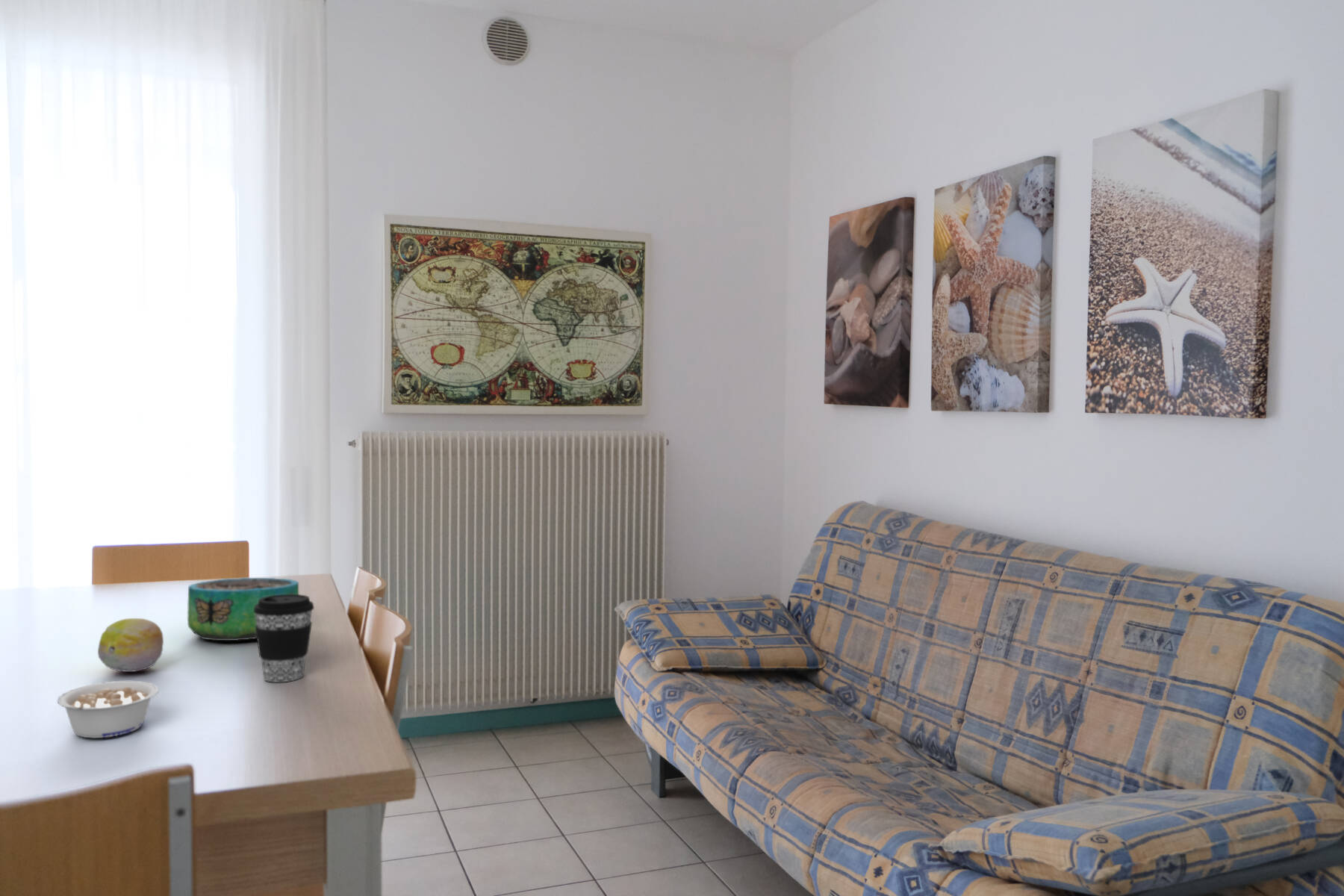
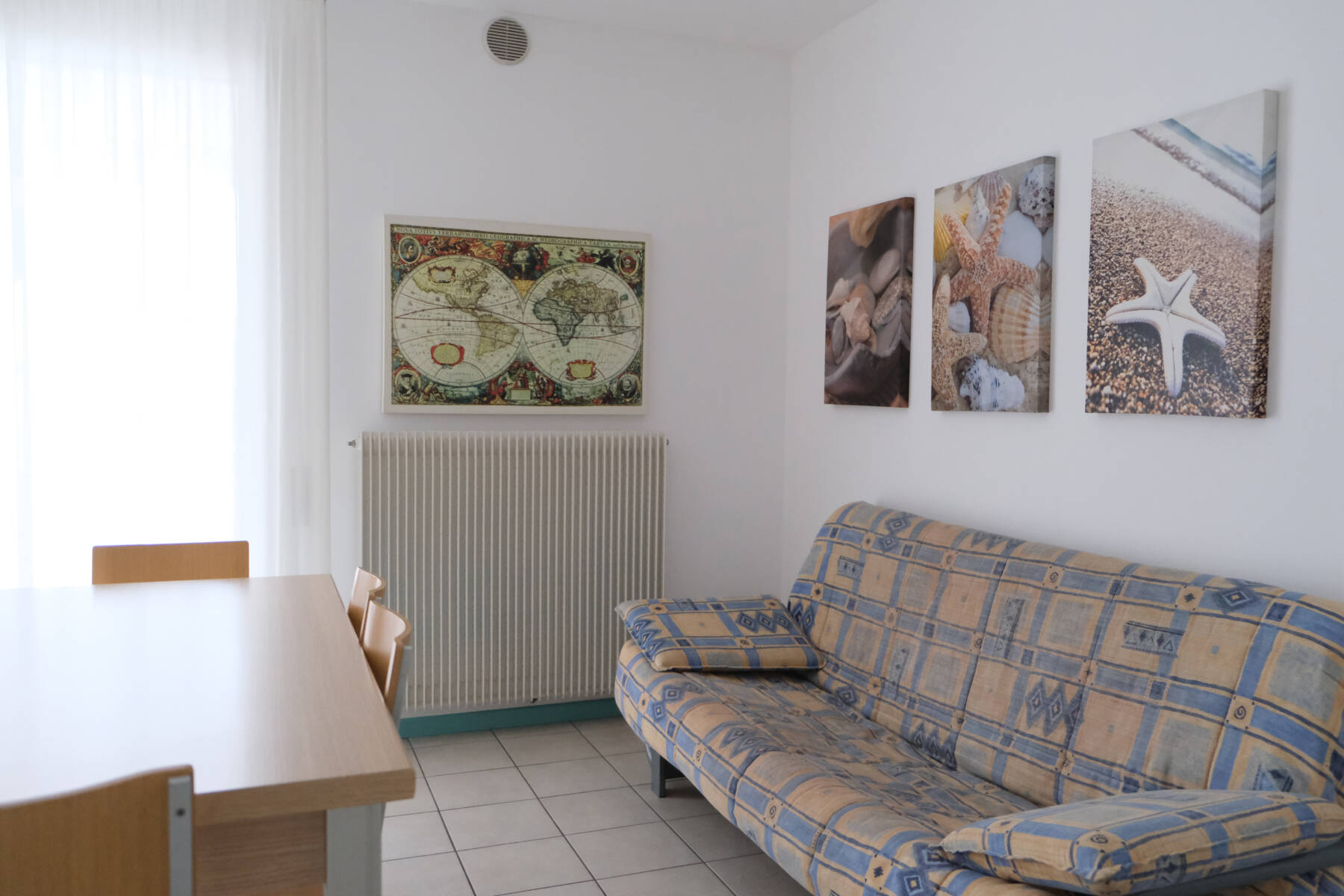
- fruit [97,617,164,673]
- legume [56,680,159,738]
- decorative bowl [187,577,299,641]
- coffee cup [254,594,315,683]
